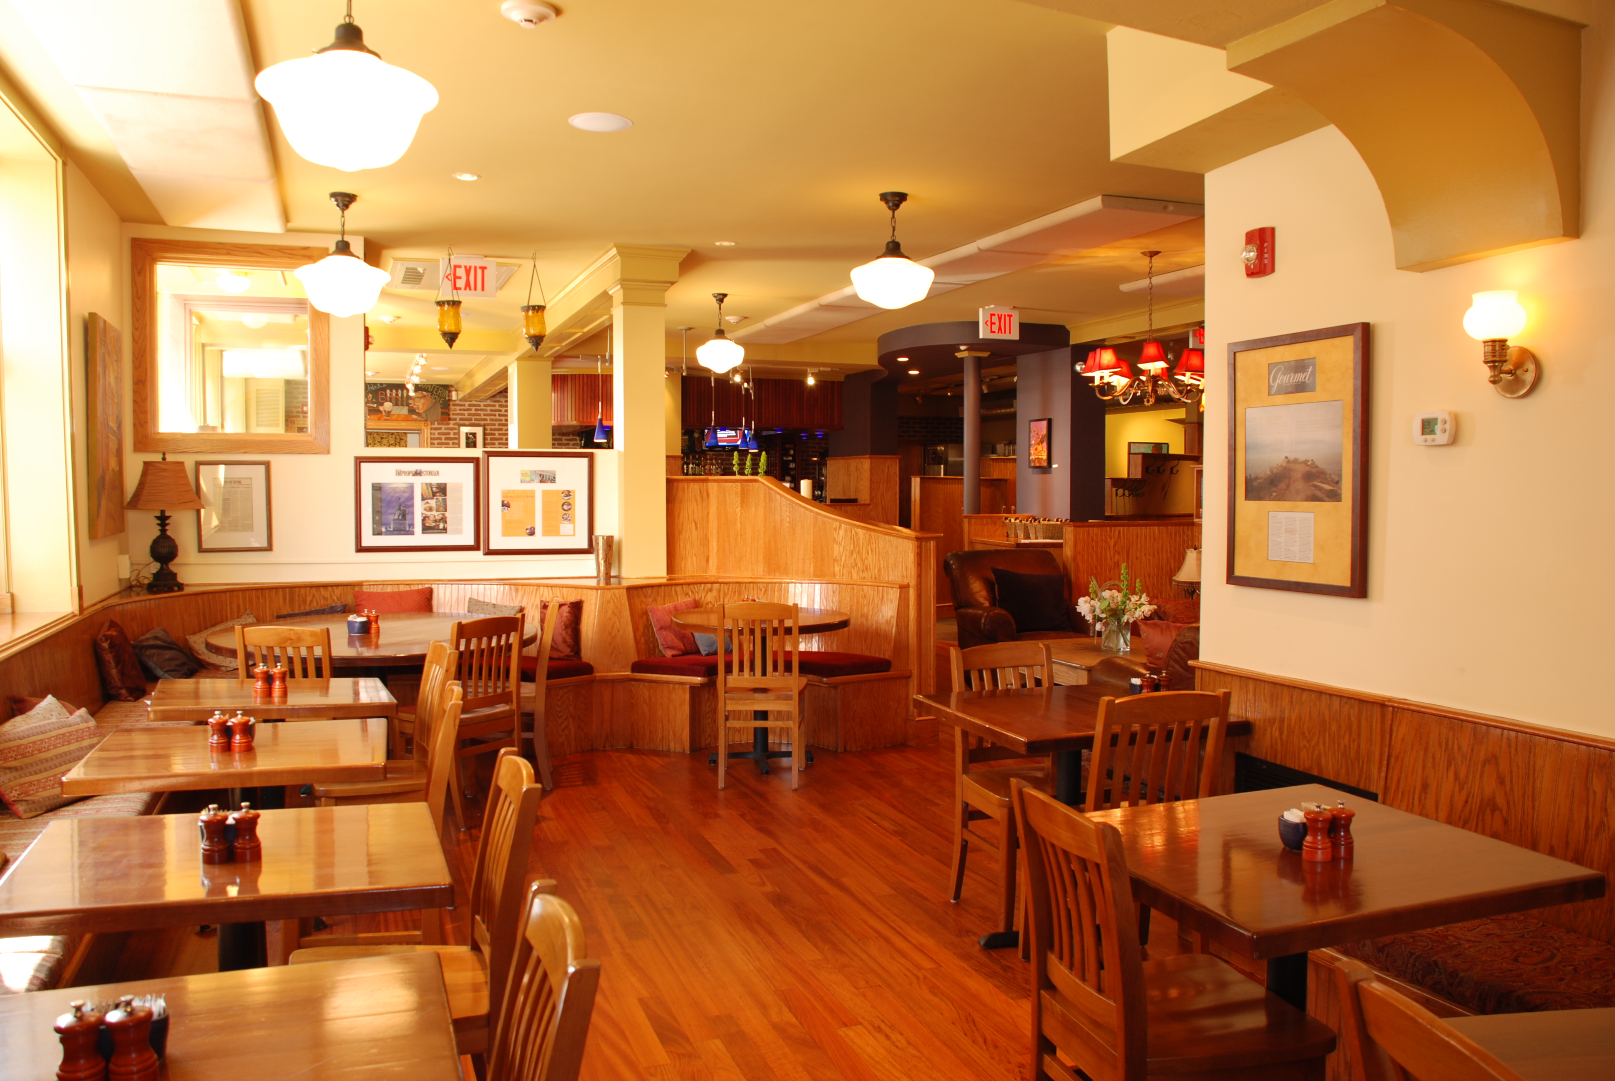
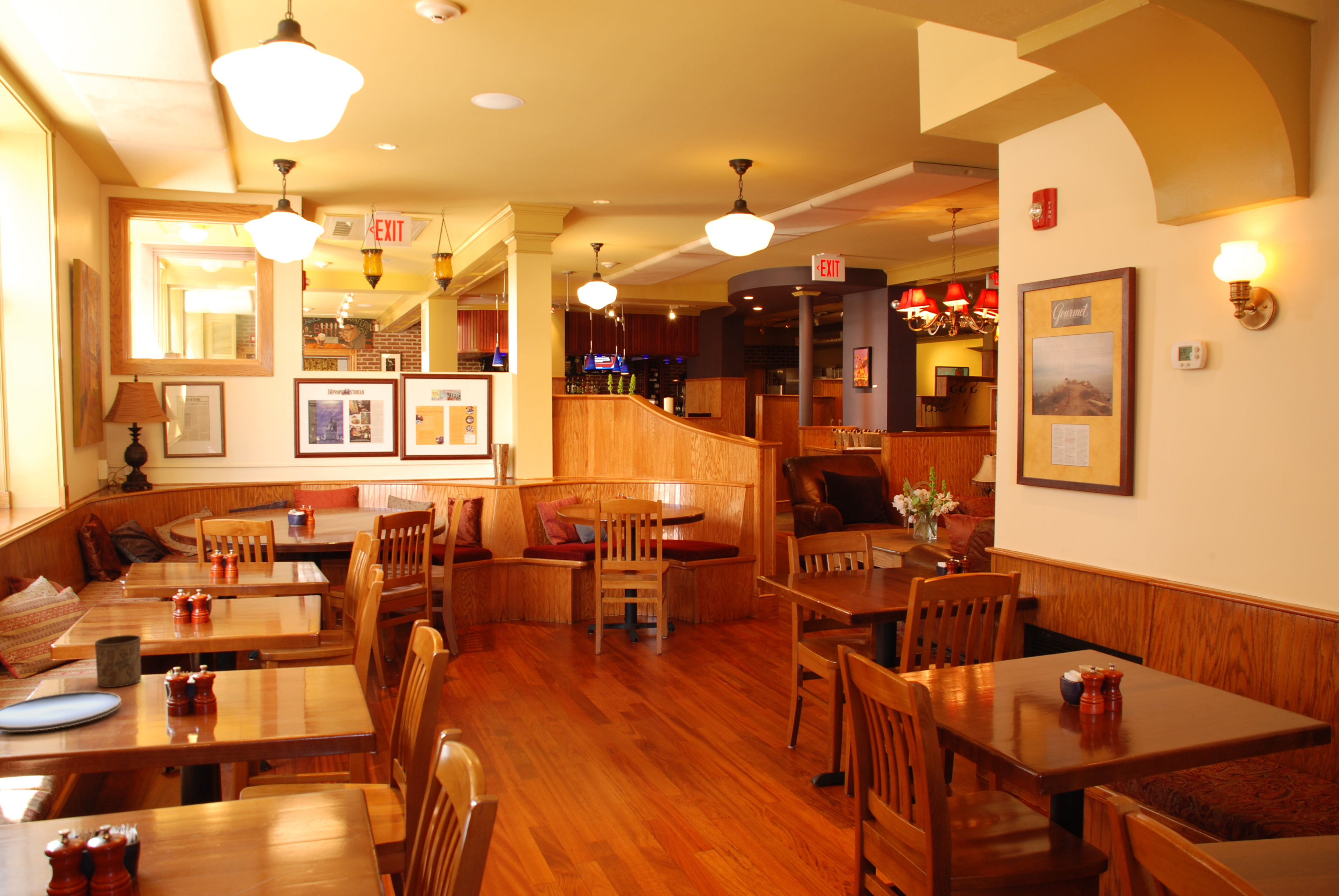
+ cup [94,635,141,687]
+ plate [0,691,122,732]
